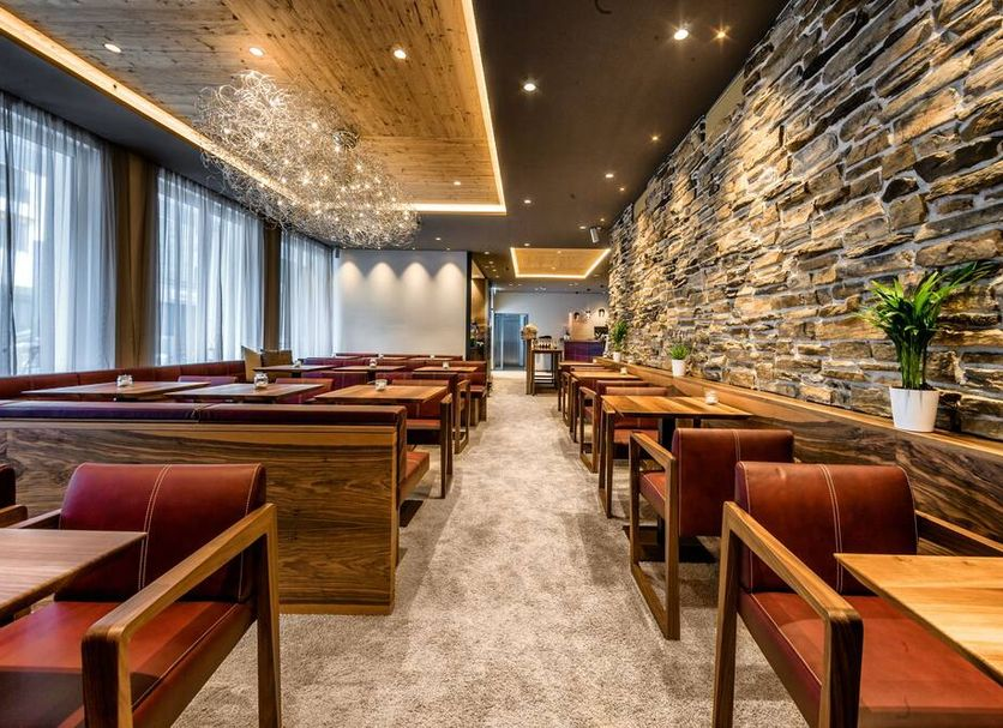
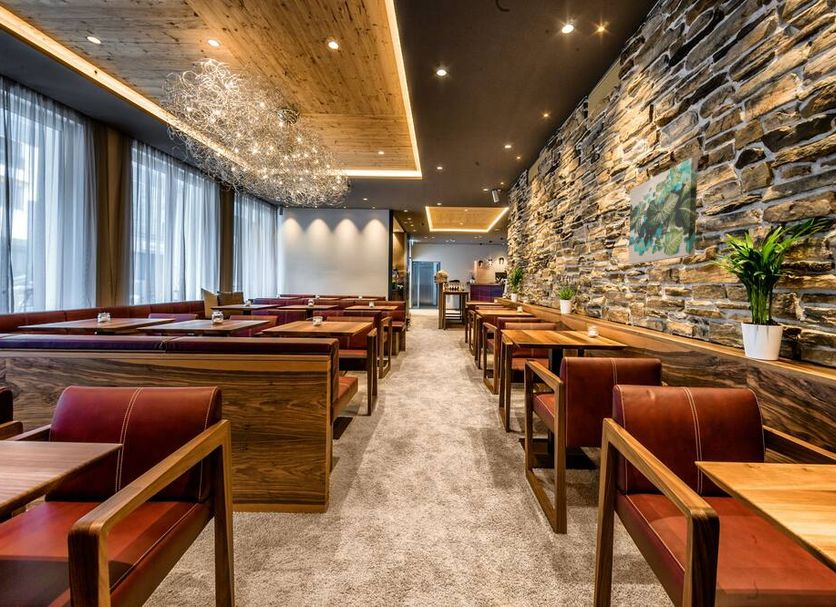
+ wall art [628,156,699,265]
